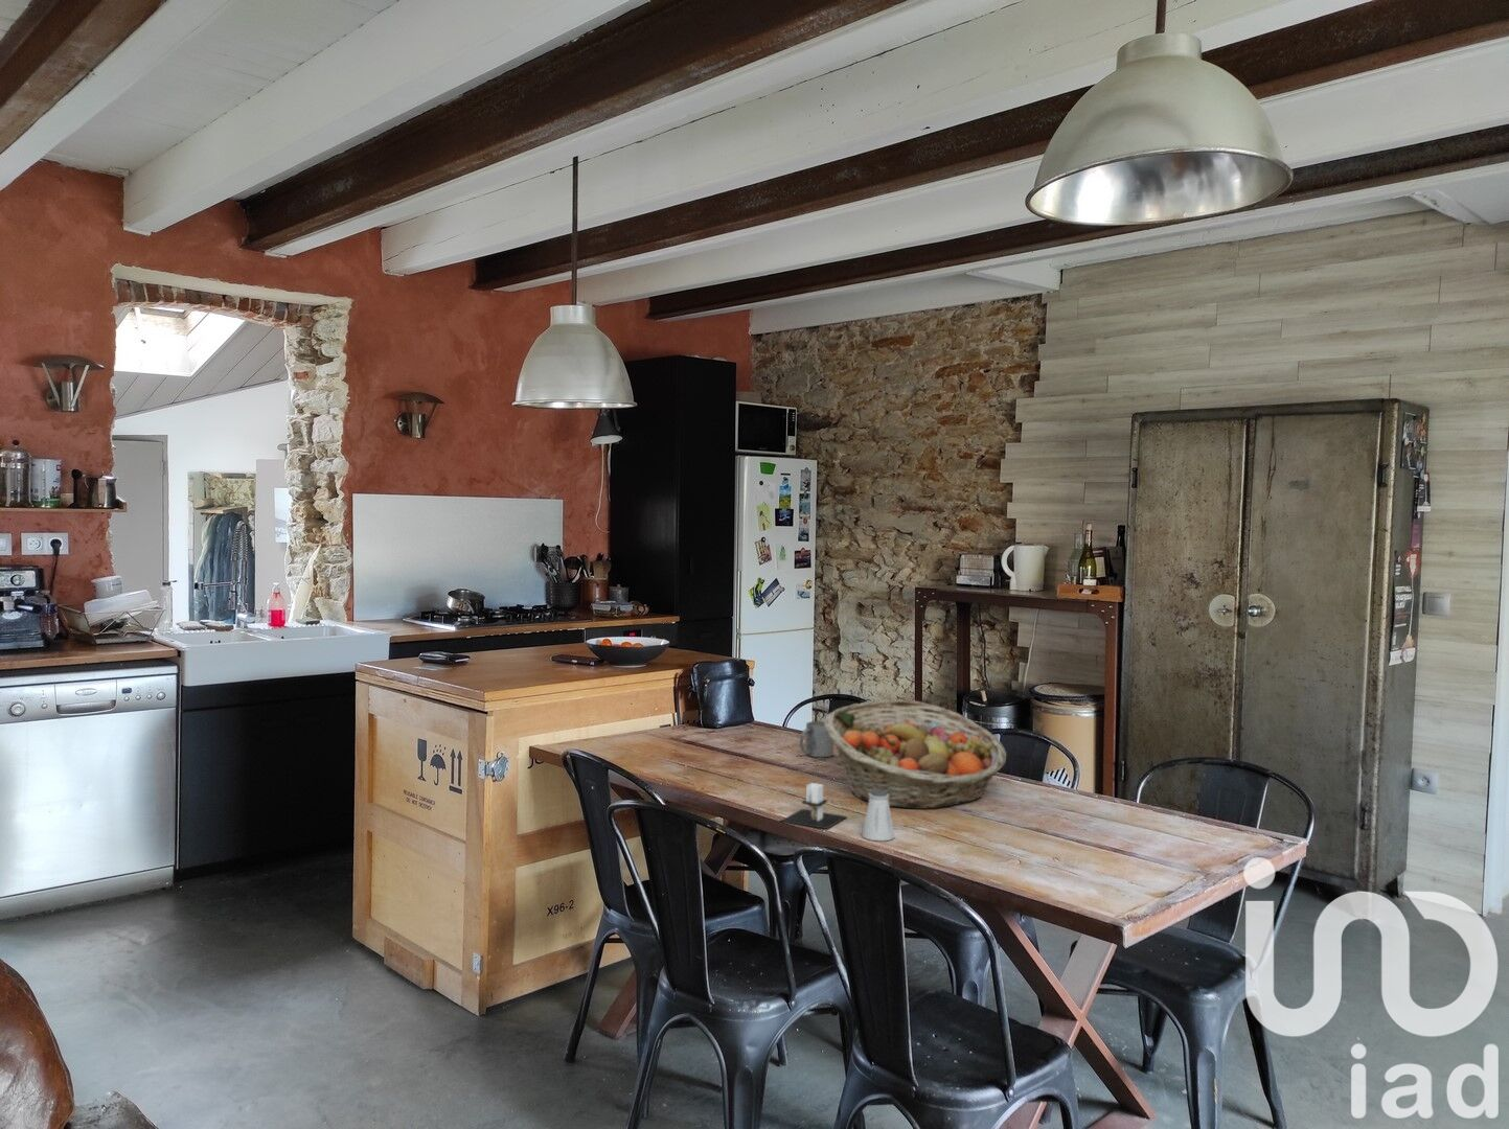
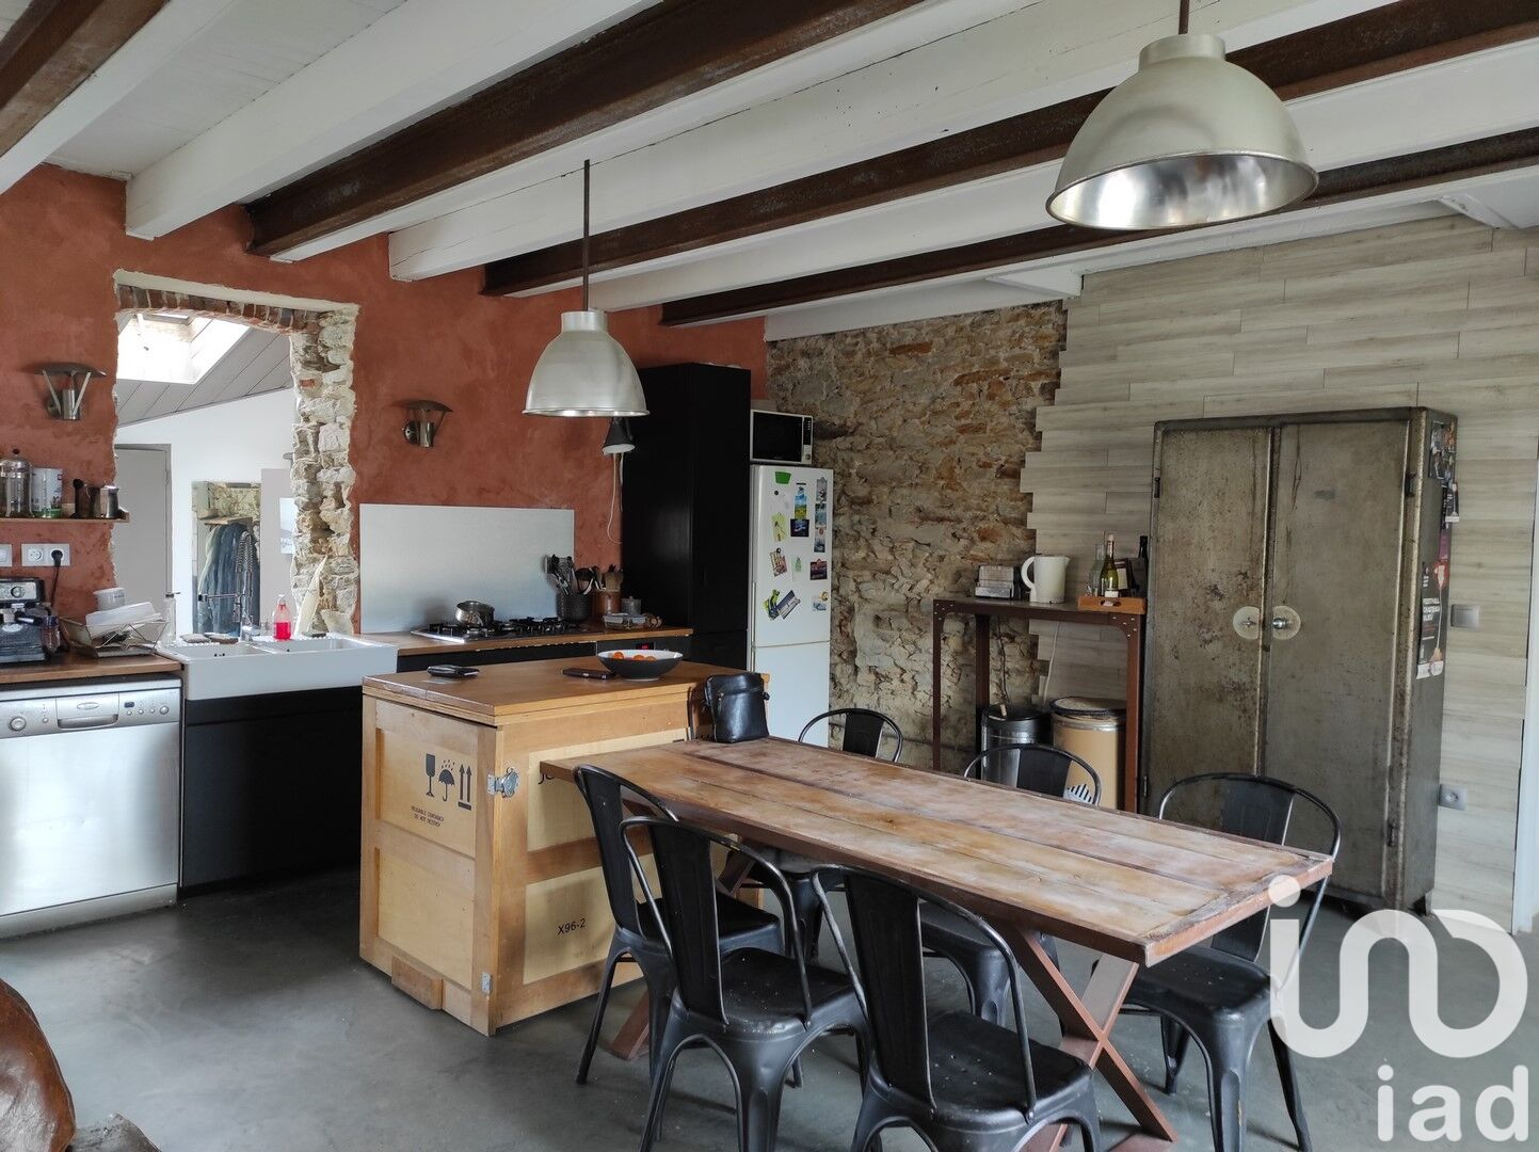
- fruit basket [824,700,1008,810]
- saltshaker [860,790,896,842]
- mug [798,720,834,758]
- architectural model [779,782,848,830]
